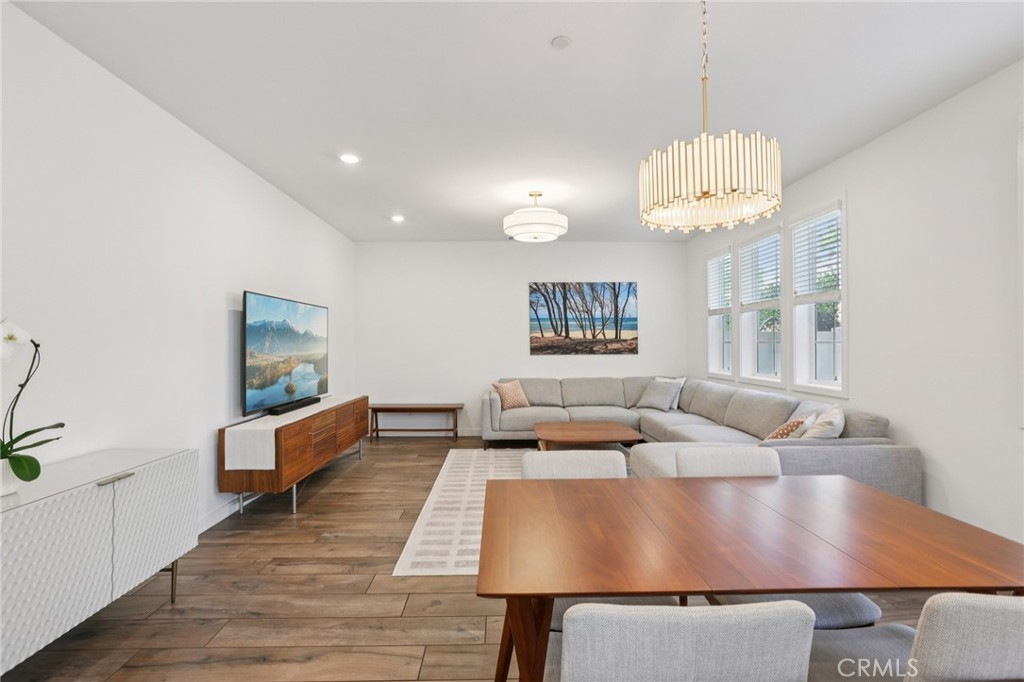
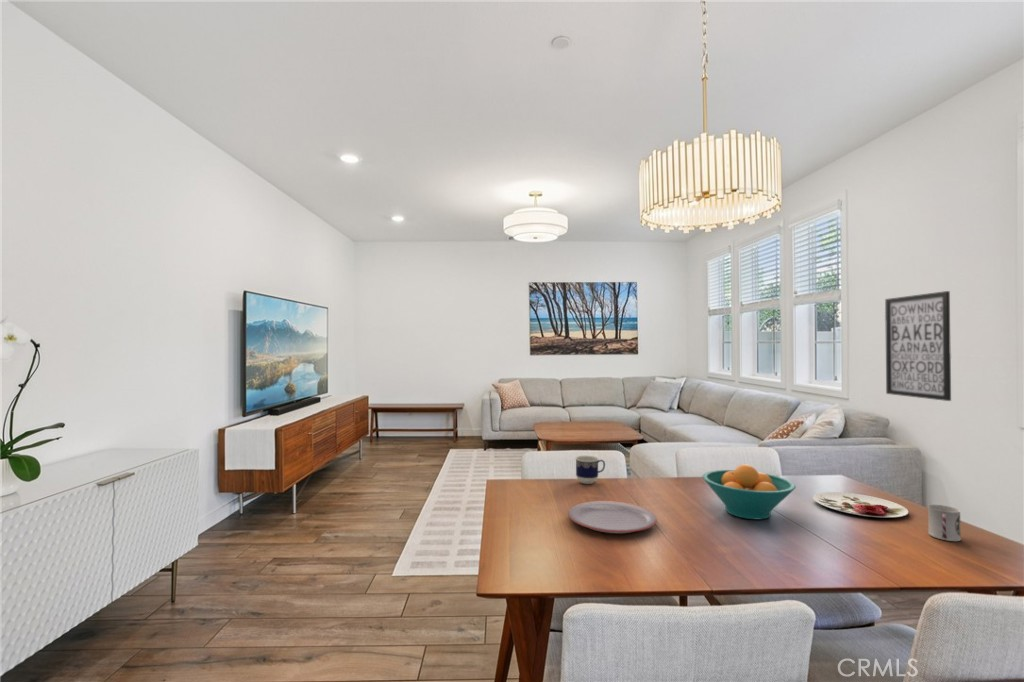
+ wall art [884,290,952,402]
+ plate [567,500,658,534]
+ cup [575,455,606,485]
+ cup [927,504,962,542]
+ plate [812,491,909,519]
+ fruit bowl [701,464,797,520]
